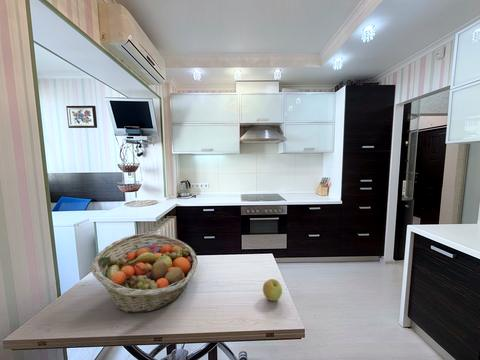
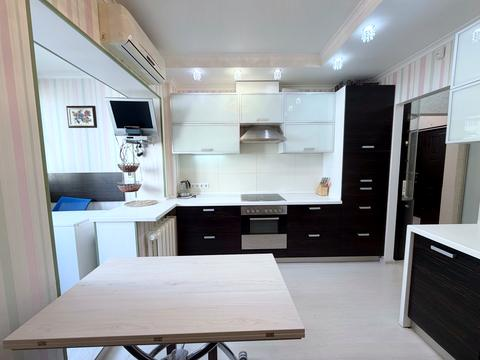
- apple [262,278,283,302]
- fruit basket [91,233,199,314]
